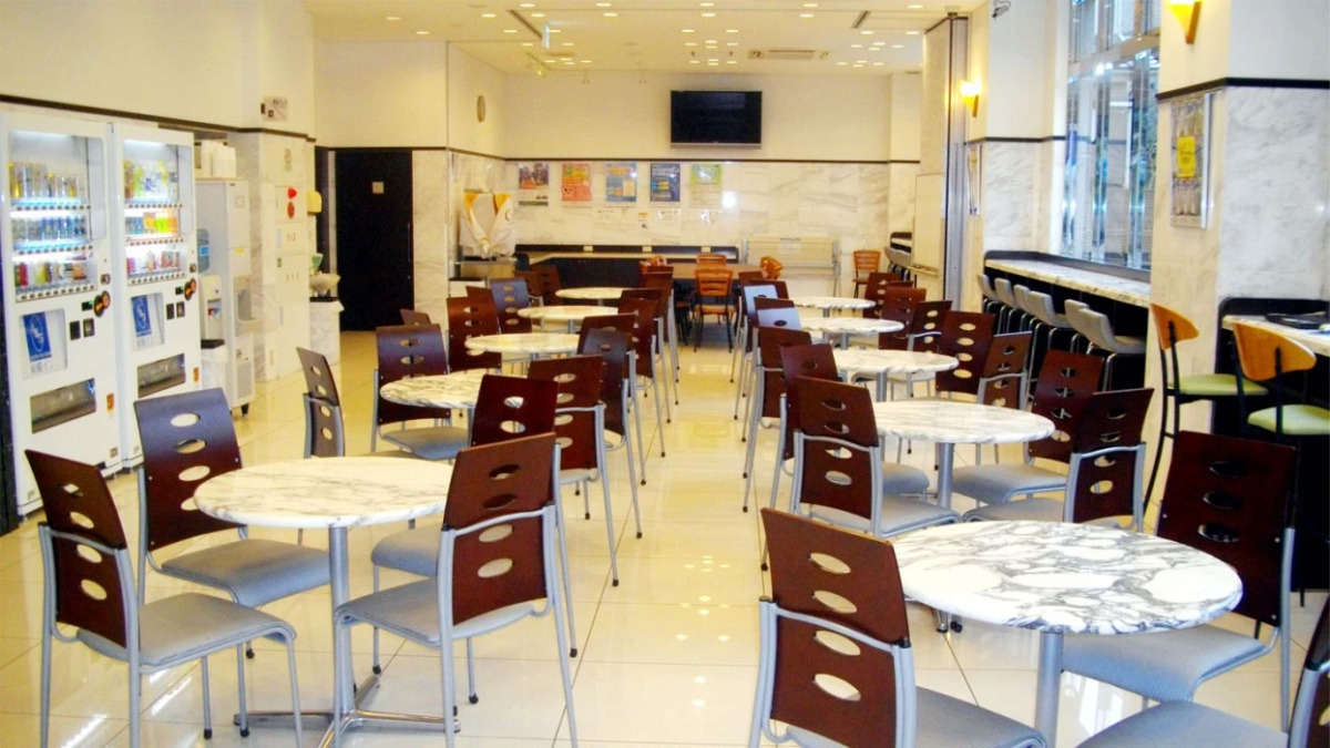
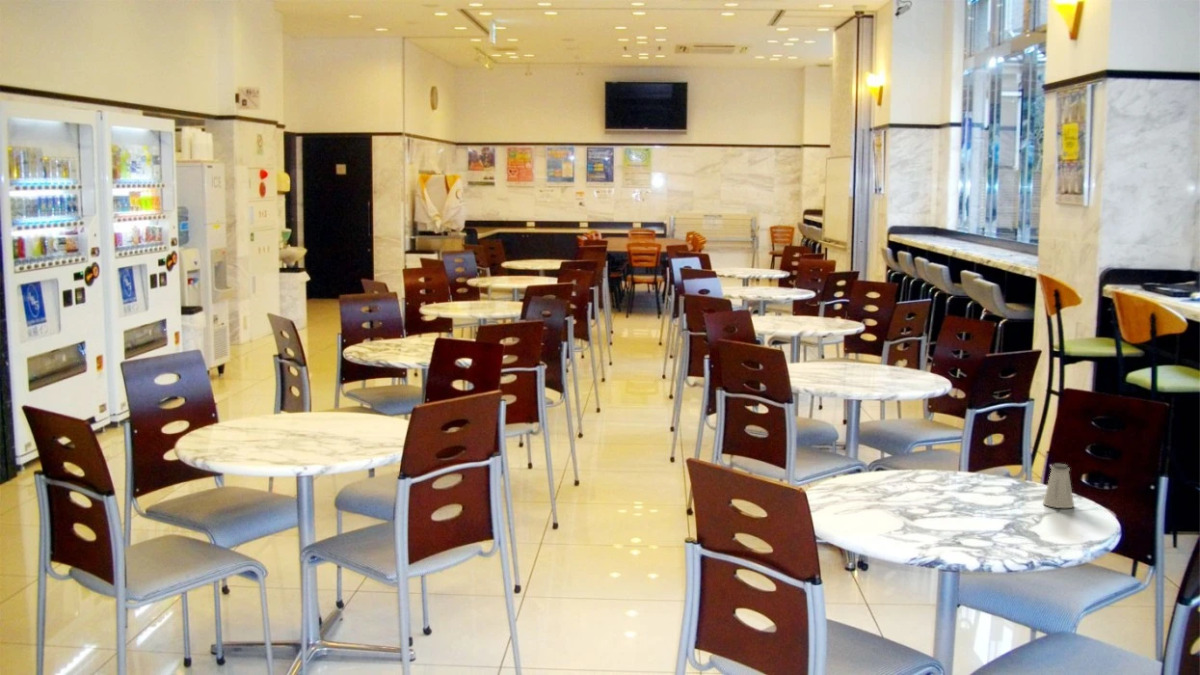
+ saltshaker [1042,463,1075,509]
